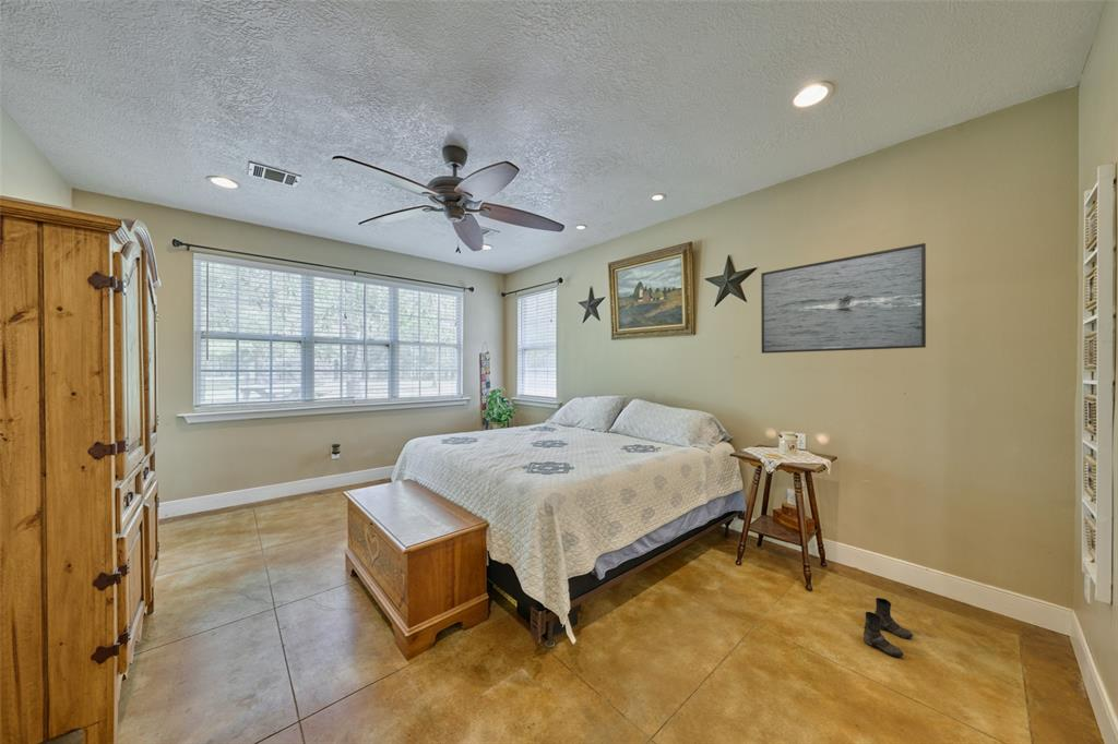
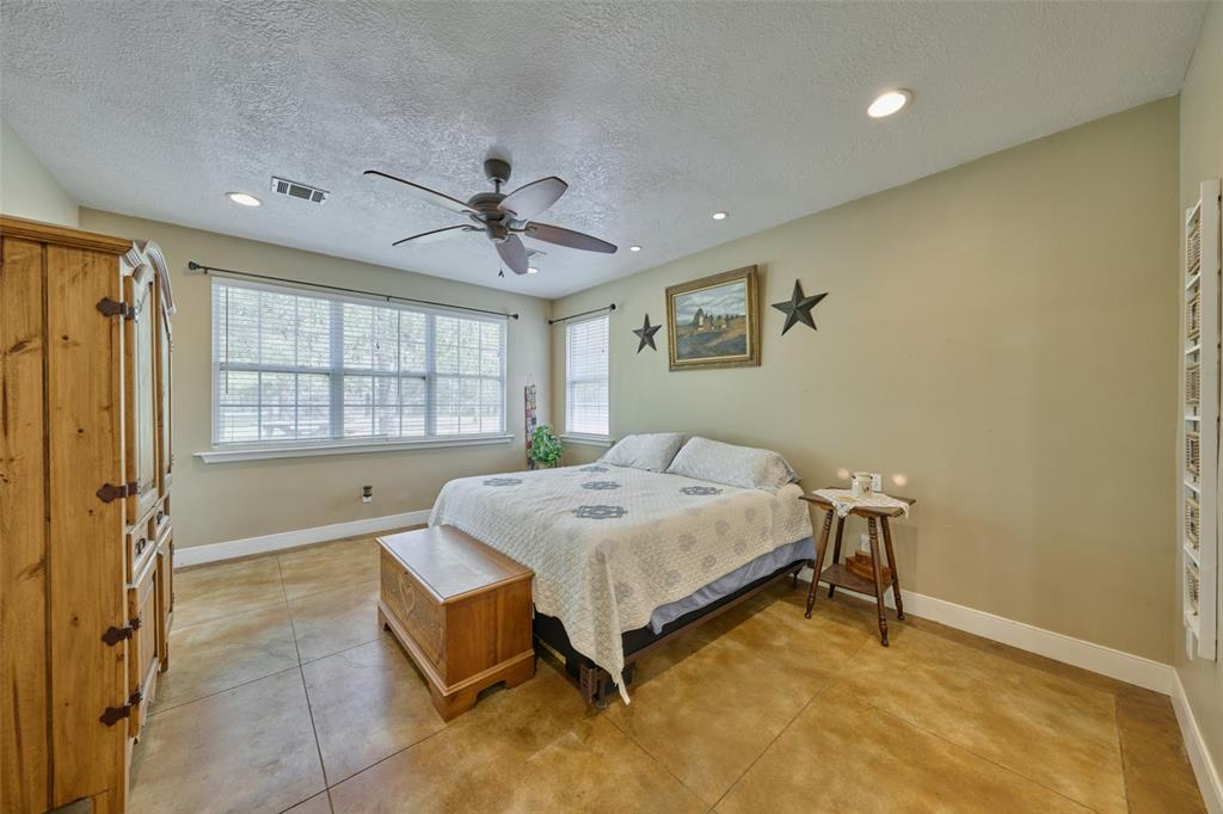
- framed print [760,242,927,355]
- boots [863,597,914,658]
